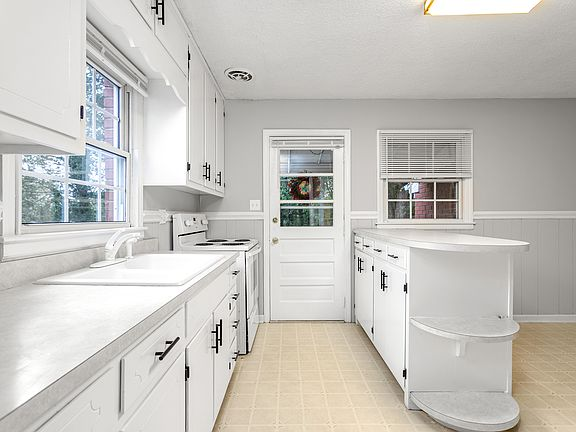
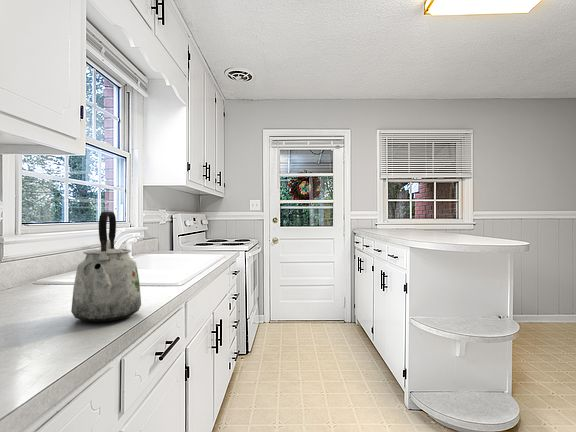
+ kettle [70,211,142,323]
